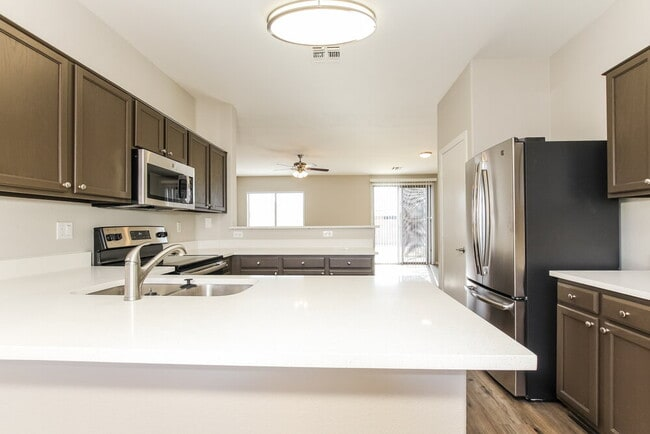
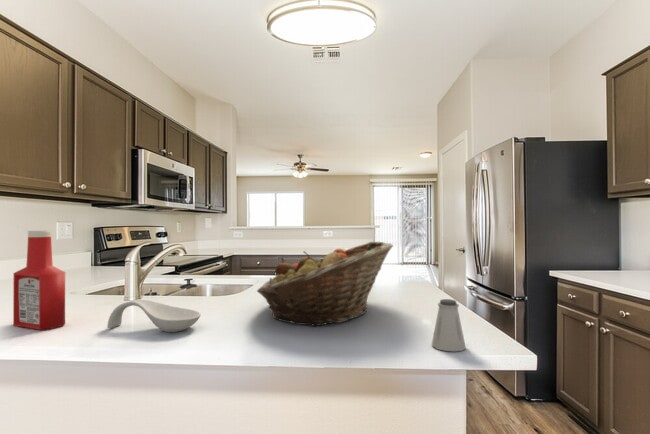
+ fruit basket [256,241,394,328]
+ spoon rest [106,299,202,333]
+ saltshaker [431,298,467,352]
+ soap bottle [12,230,66,331]
